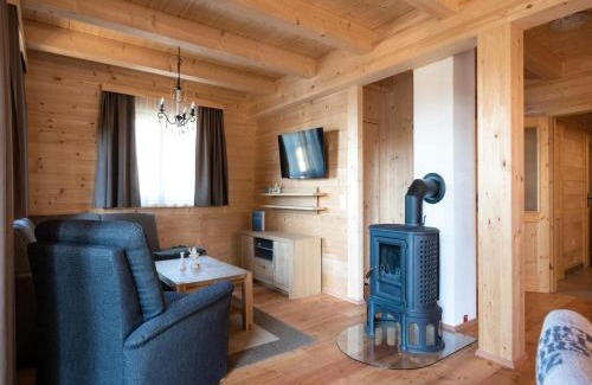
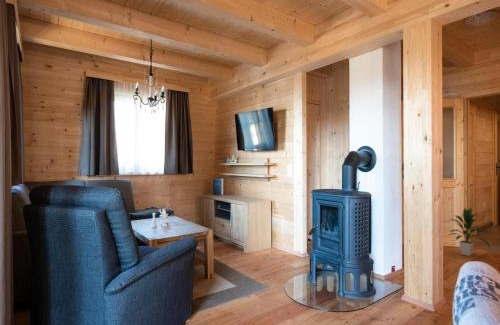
+ indoor plant [446,206,492,257]
